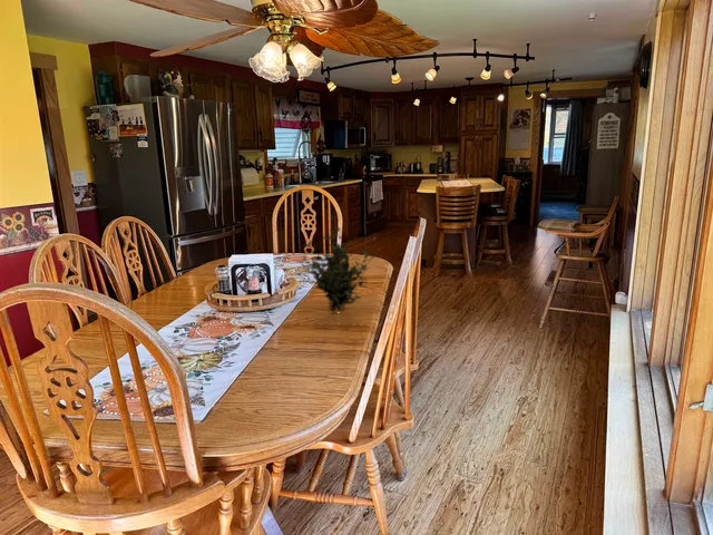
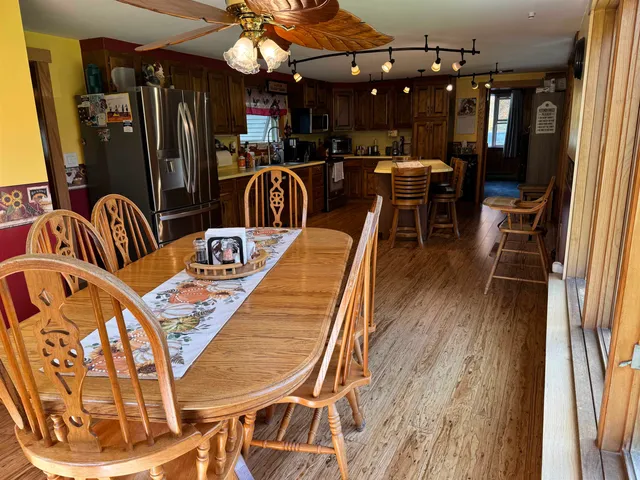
- plant [301,226,378,312]
